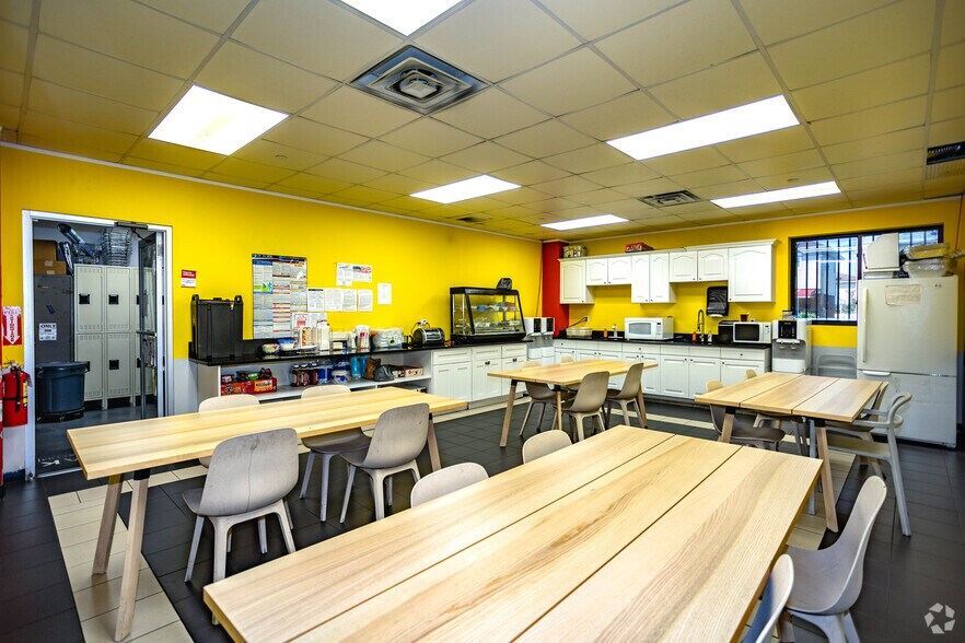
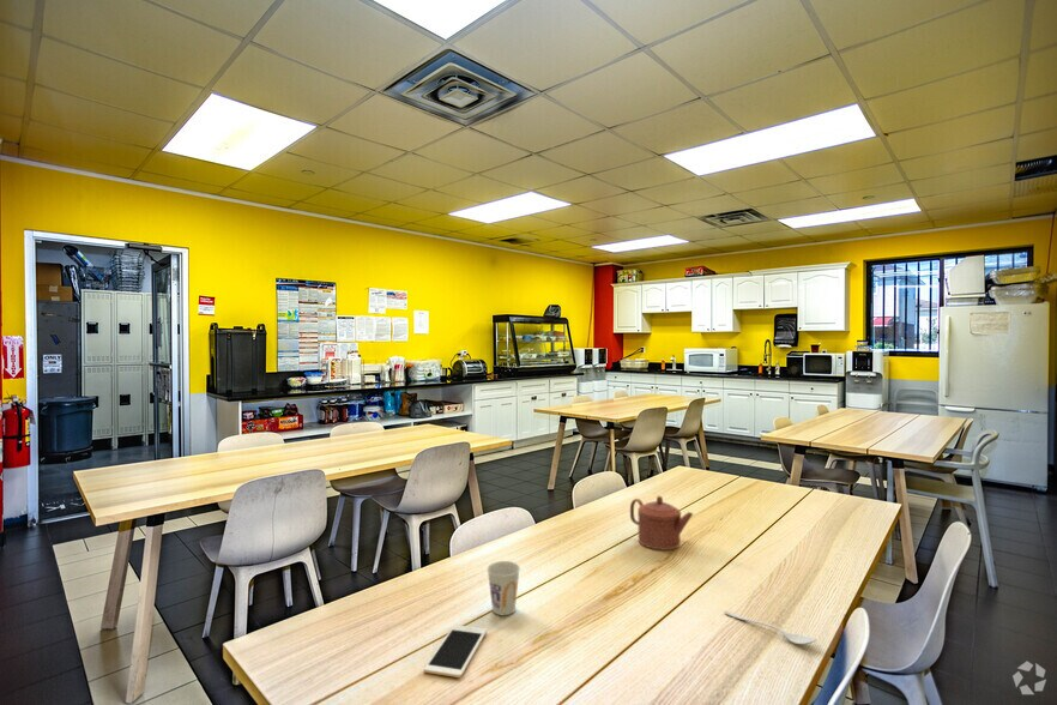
+ teapot [629,495,694,552]
+ cell phone [423,623,488,679]
+ cup [485,560,521,616]
+ spoon [723,609,817,645]
